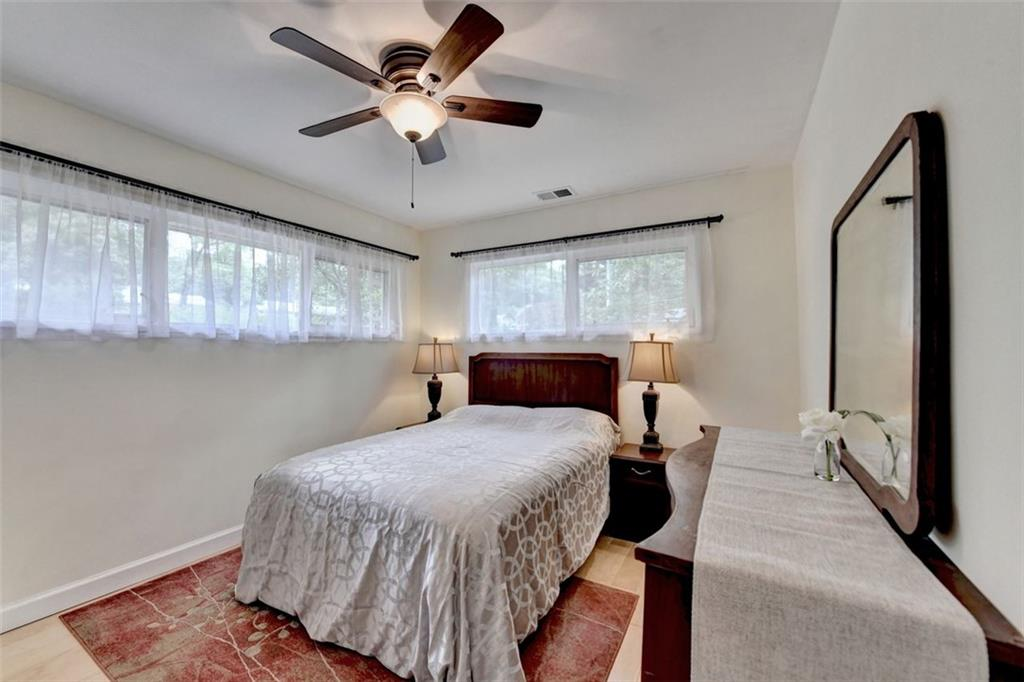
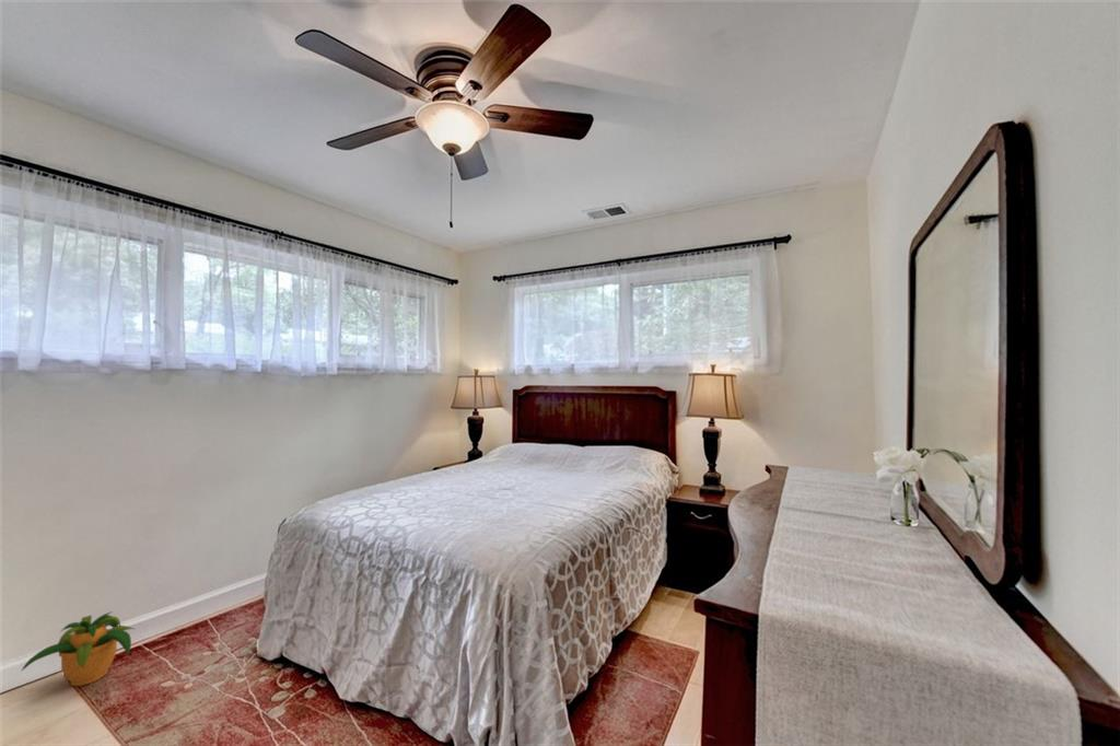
+ potted plant [20,610,138,687]
